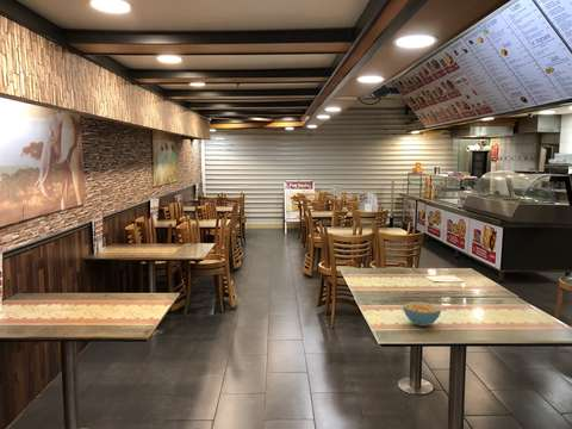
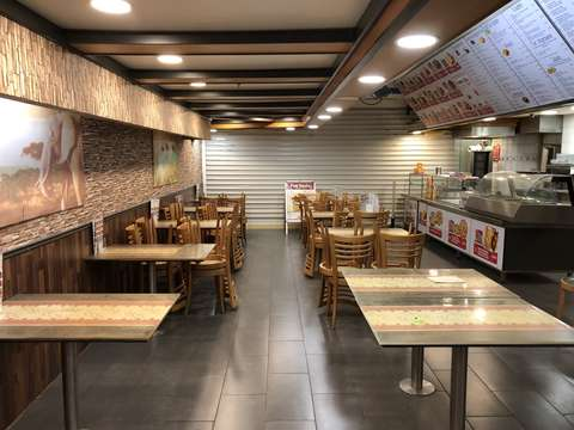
- cereal bowl [402,300,442,328]
